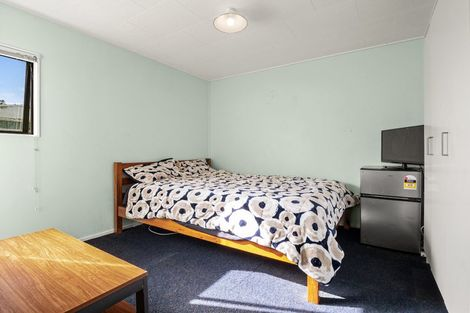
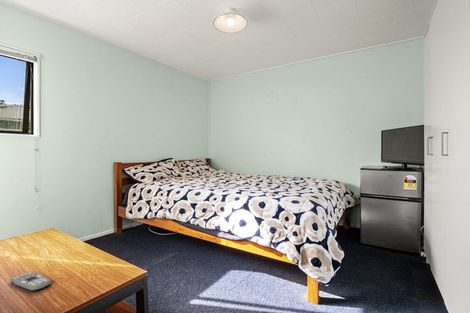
+ remote control [9,270,52,292]
